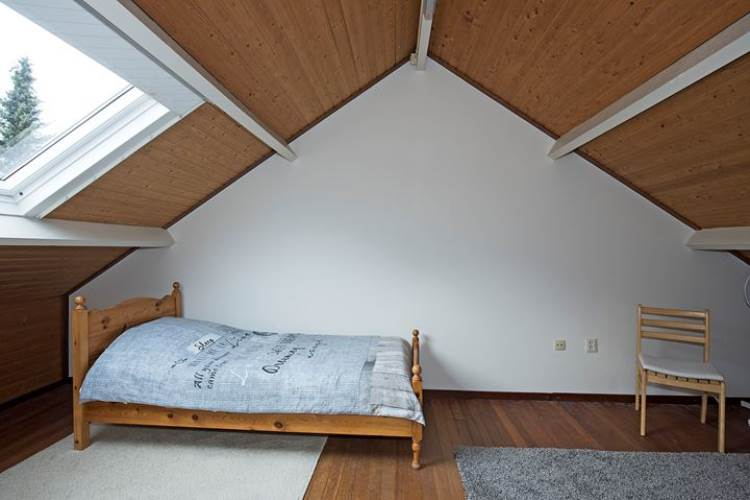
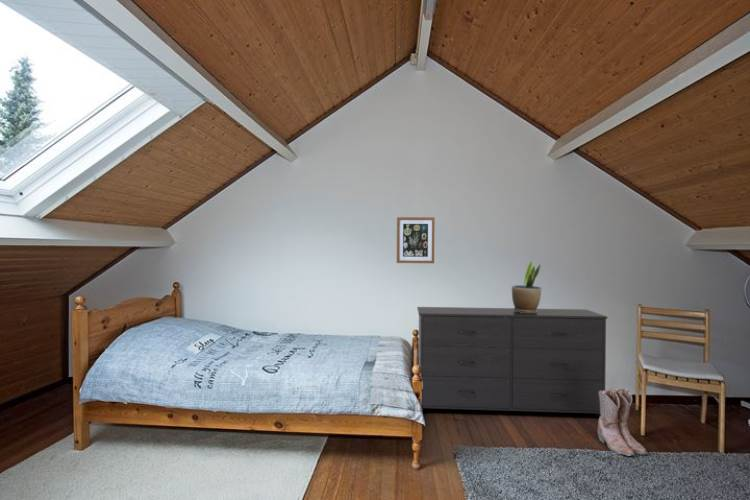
+ potted plant [511,259,542,313]
+ wall art [396,216,436,264]
+ dresser [416,306,608,418]
+ boots [596,387,649,457]
